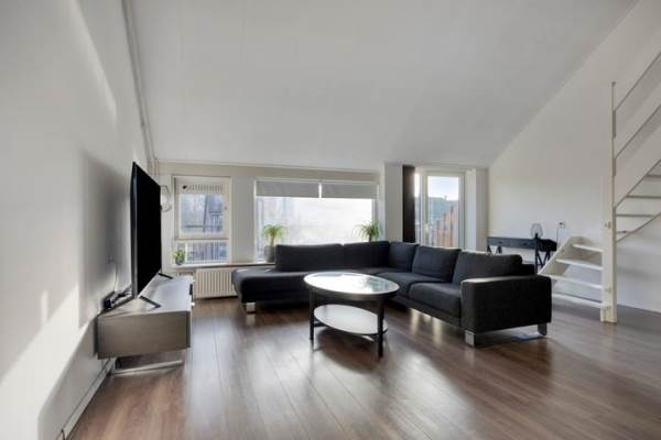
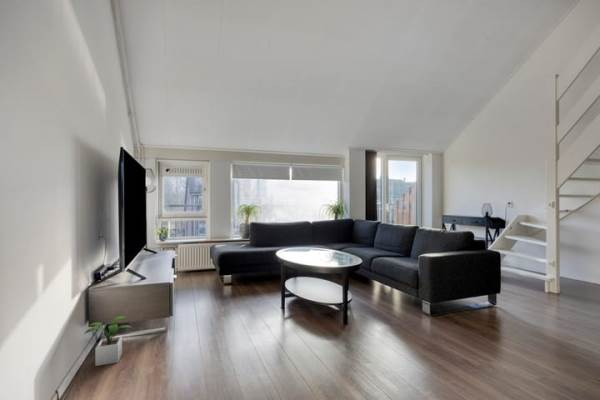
+ potted plant [83,315,132,367]
